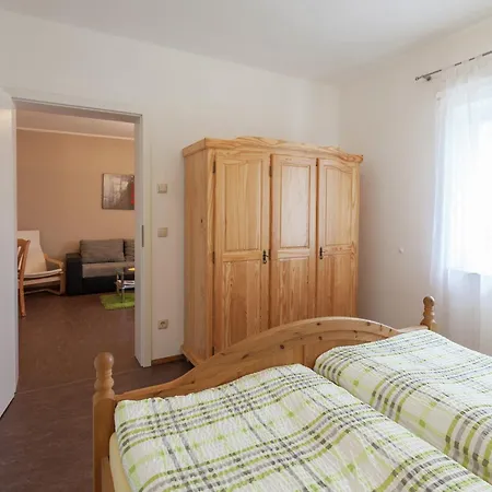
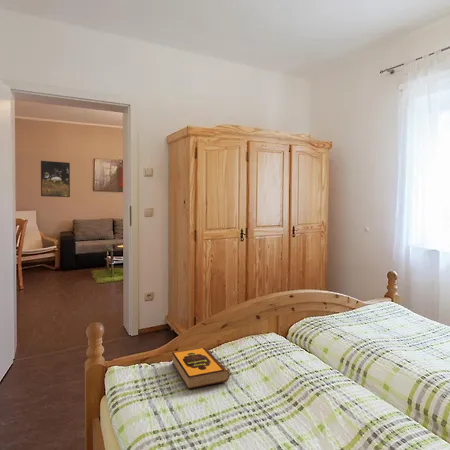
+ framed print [40,160,71,198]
+ hardback book [171,346,231,390]
